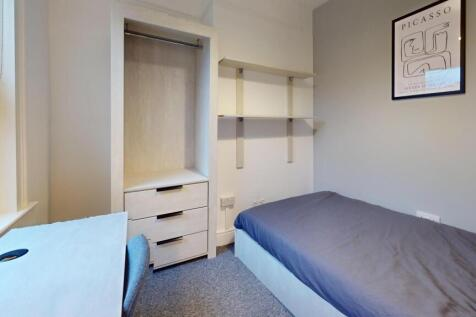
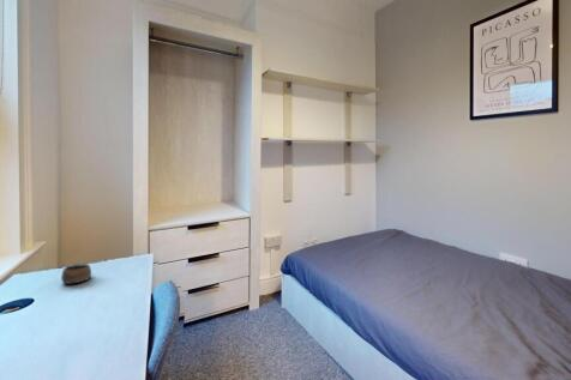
+ cup [60,263,92,285]
